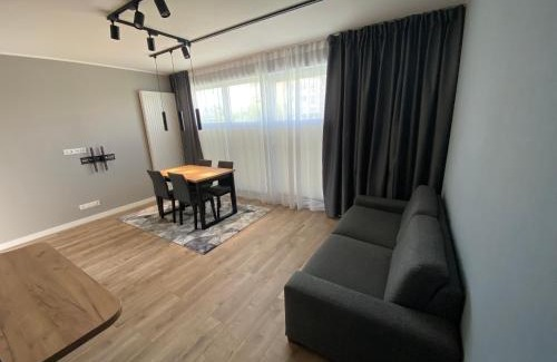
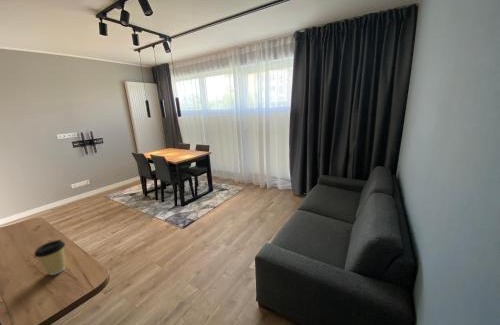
+ coffee cup [33,239,66,276]
